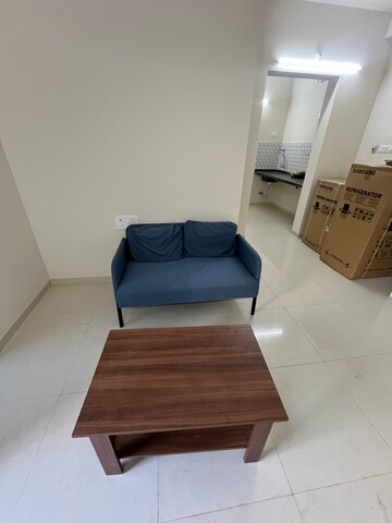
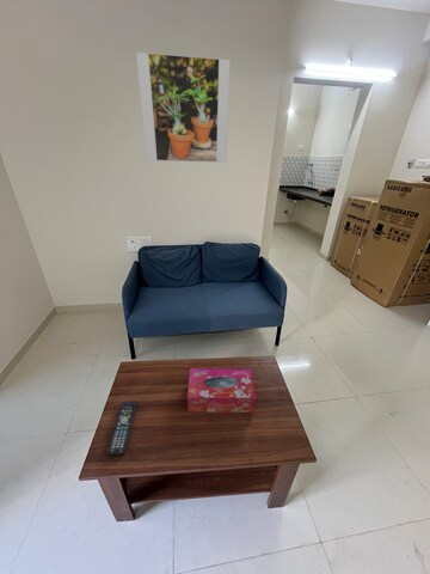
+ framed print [135,50,232,164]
+ tissue box [186,367,257,414]
+ remote control [106,401,139,456]
